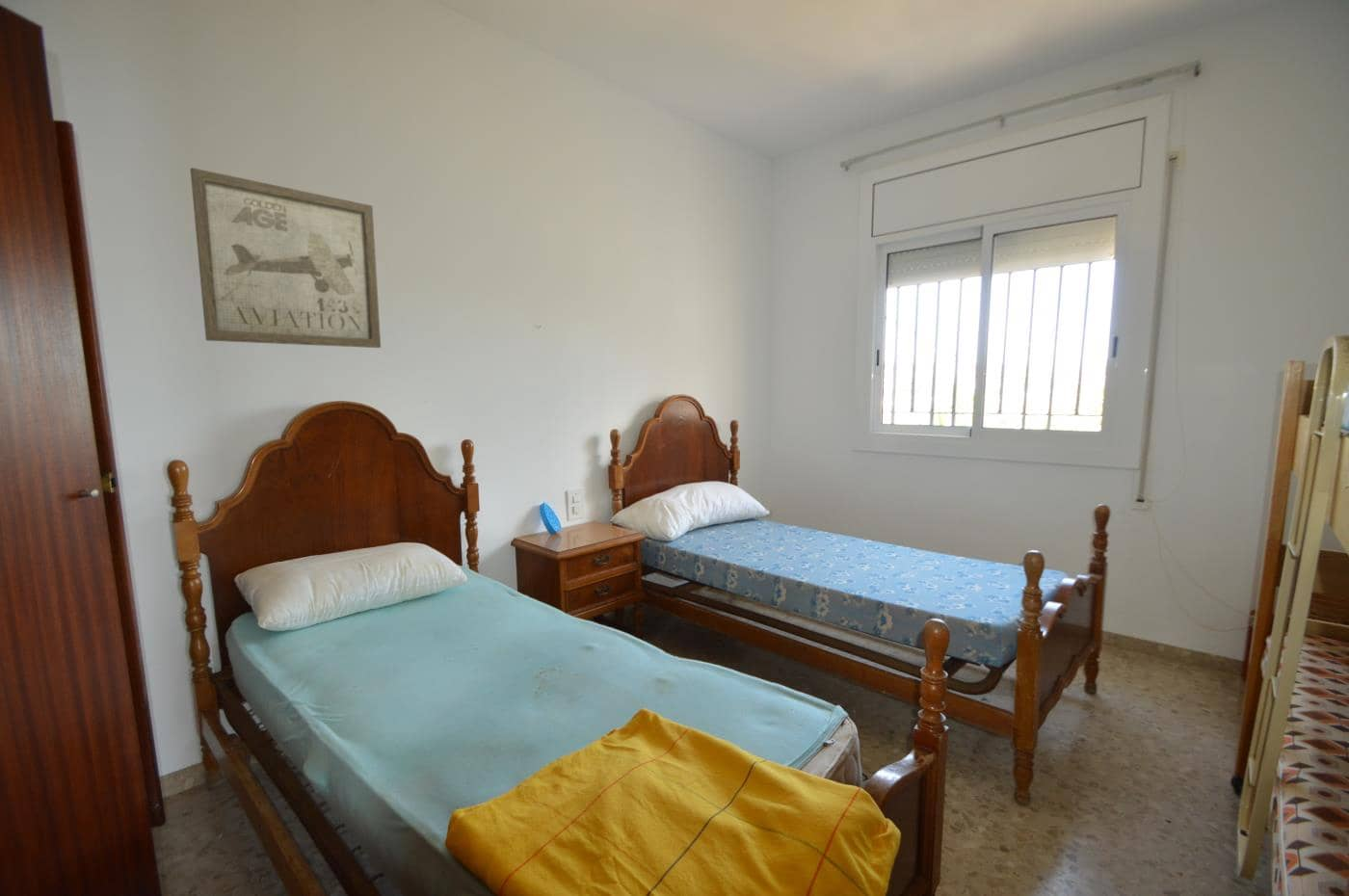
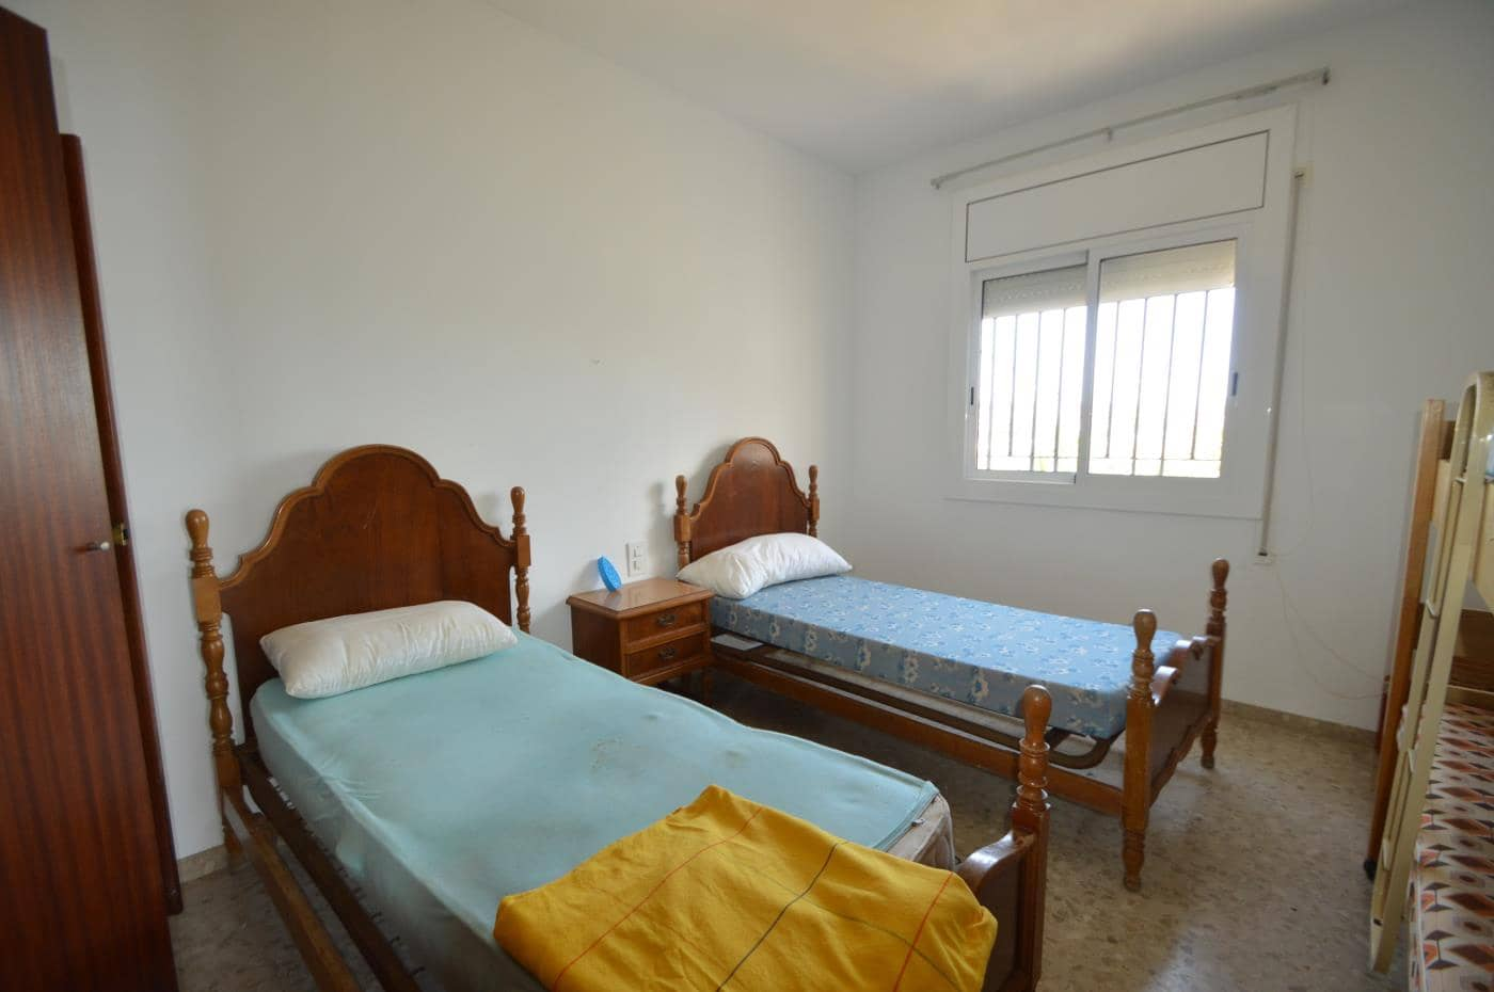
- wall art [190,167,382,349]
